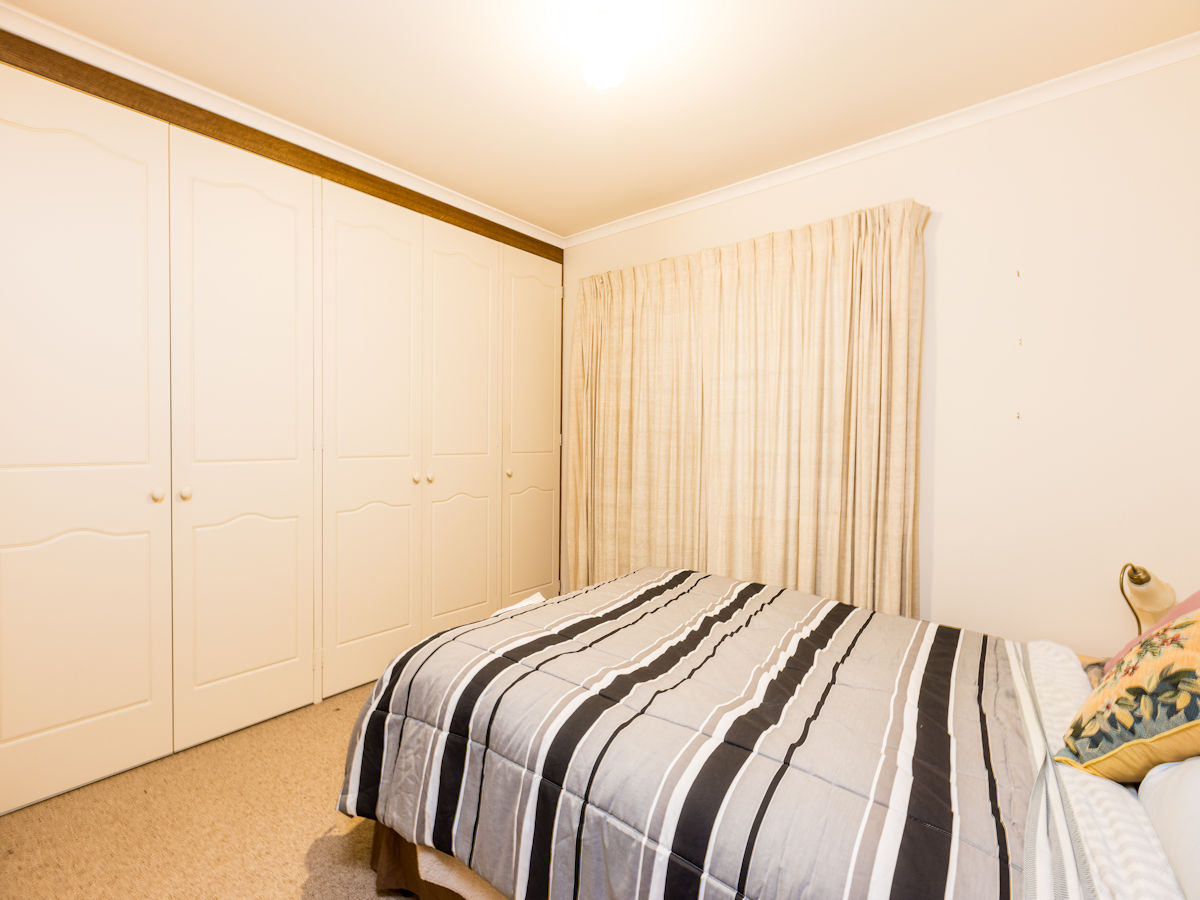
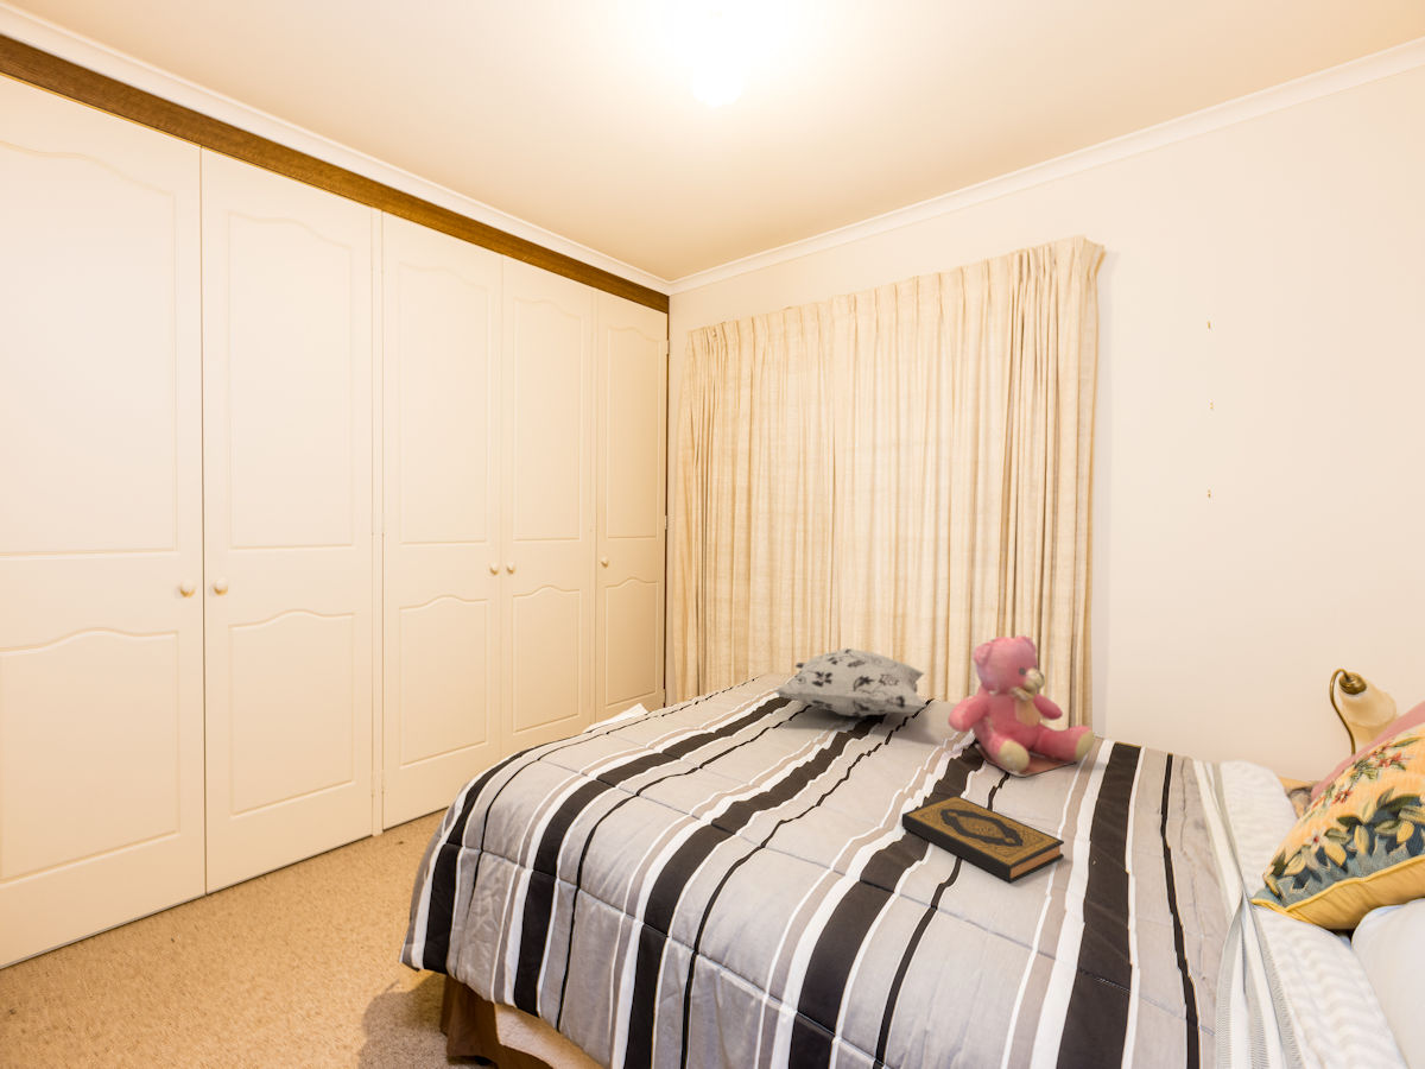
+ hardback book [900,793,1065,884]
+ teddy bear [946,633,1096,778]
+ decorative pillow [772,647,927,719]
